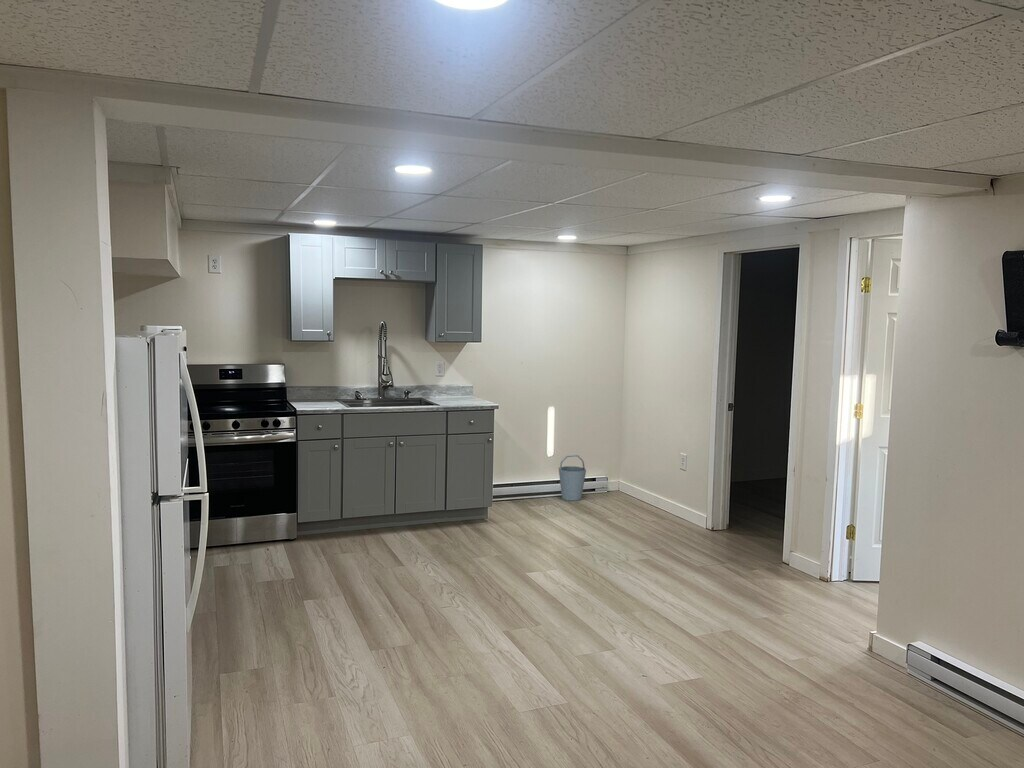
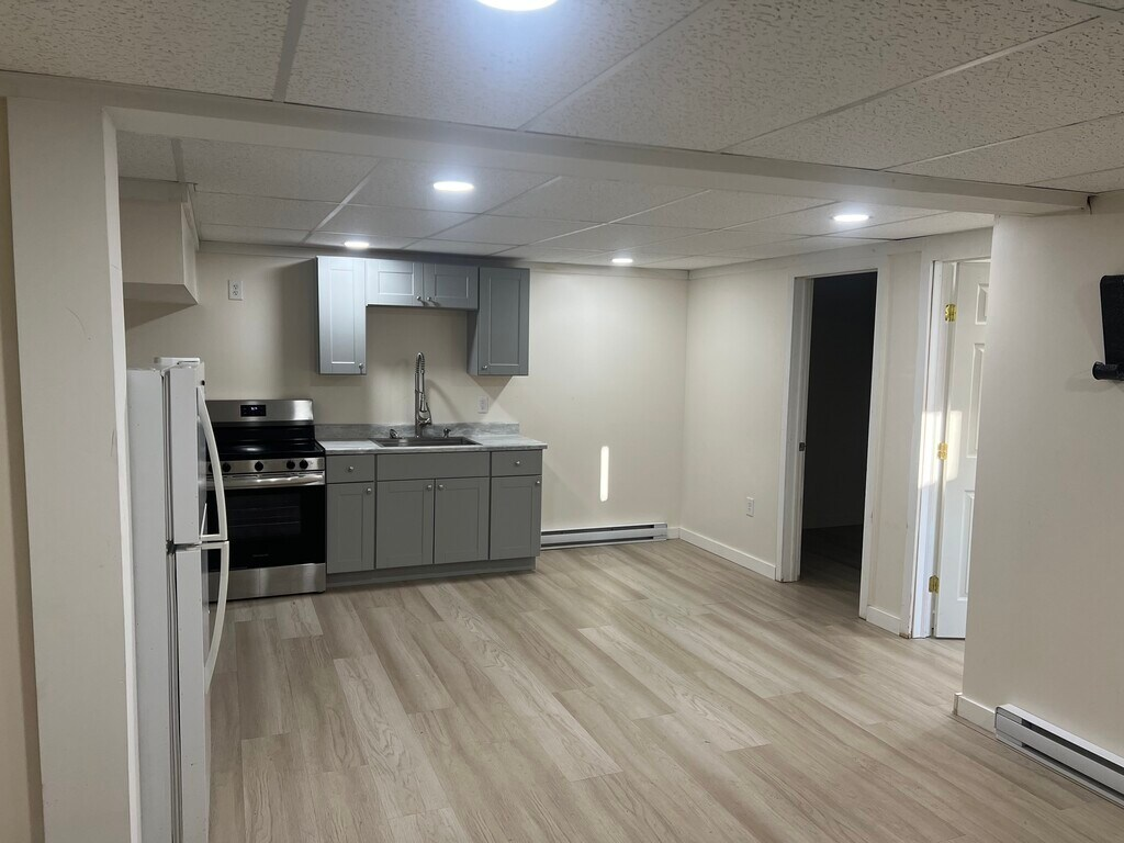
- bucket [558,454,587,502]
